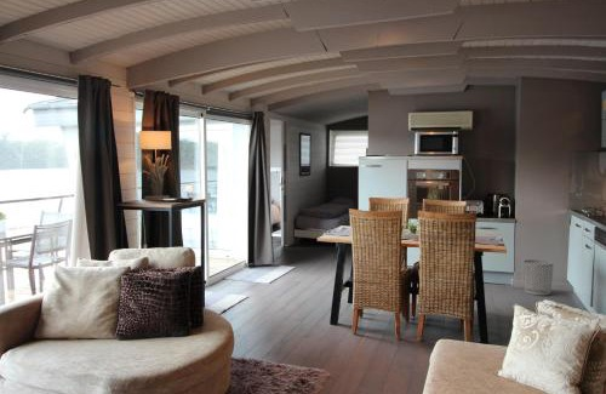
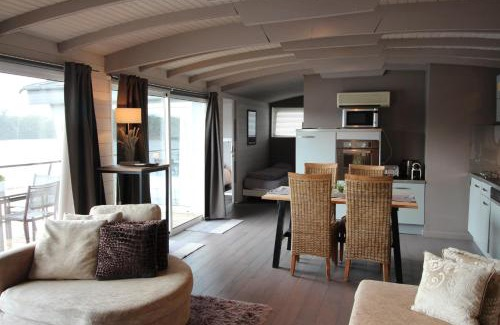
- waste bin [522,258,554,297]
